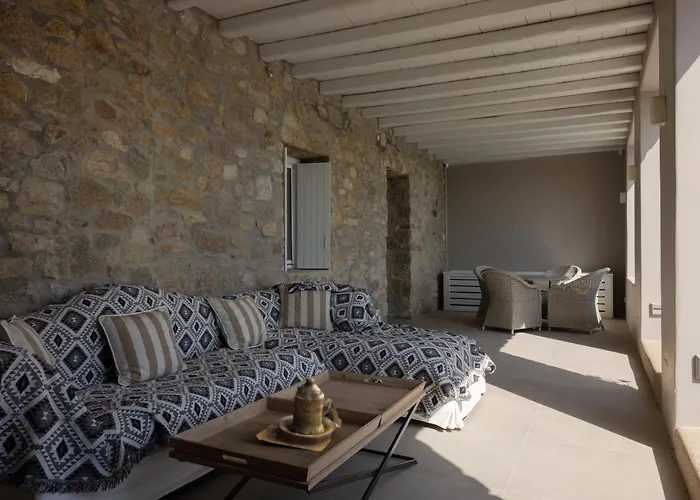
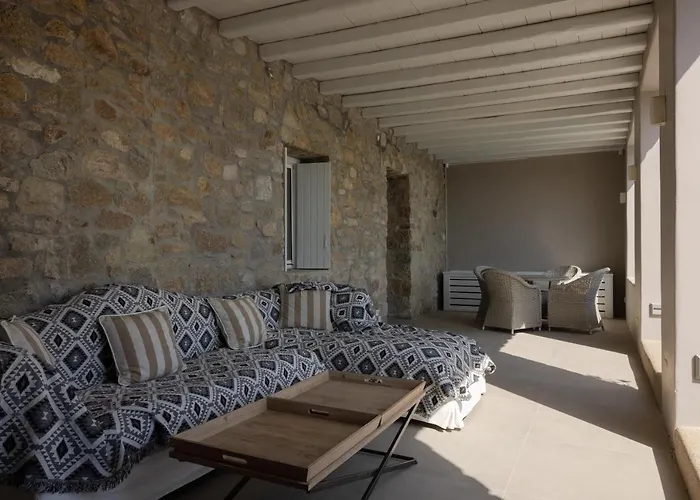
- teapot [255,377,342,452]
